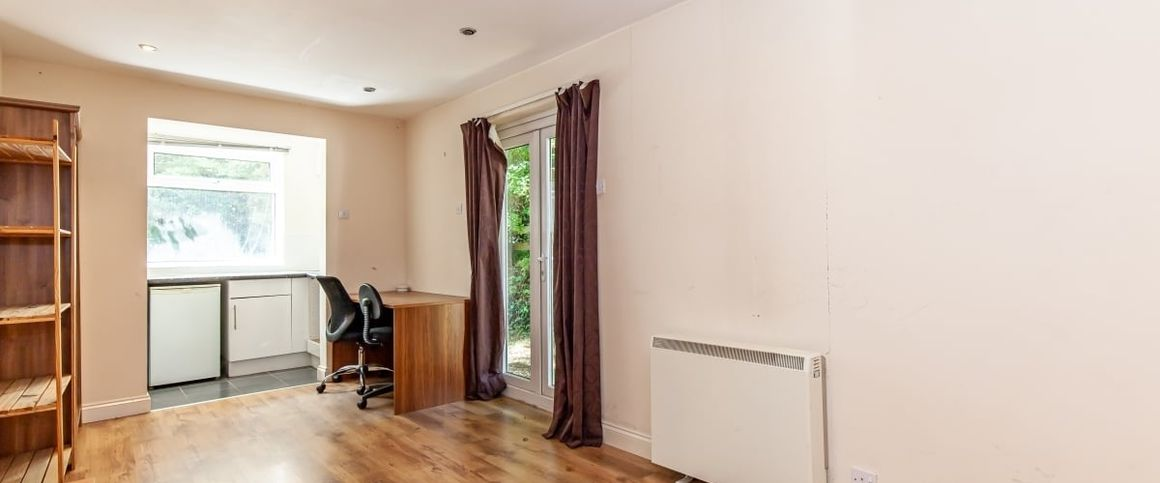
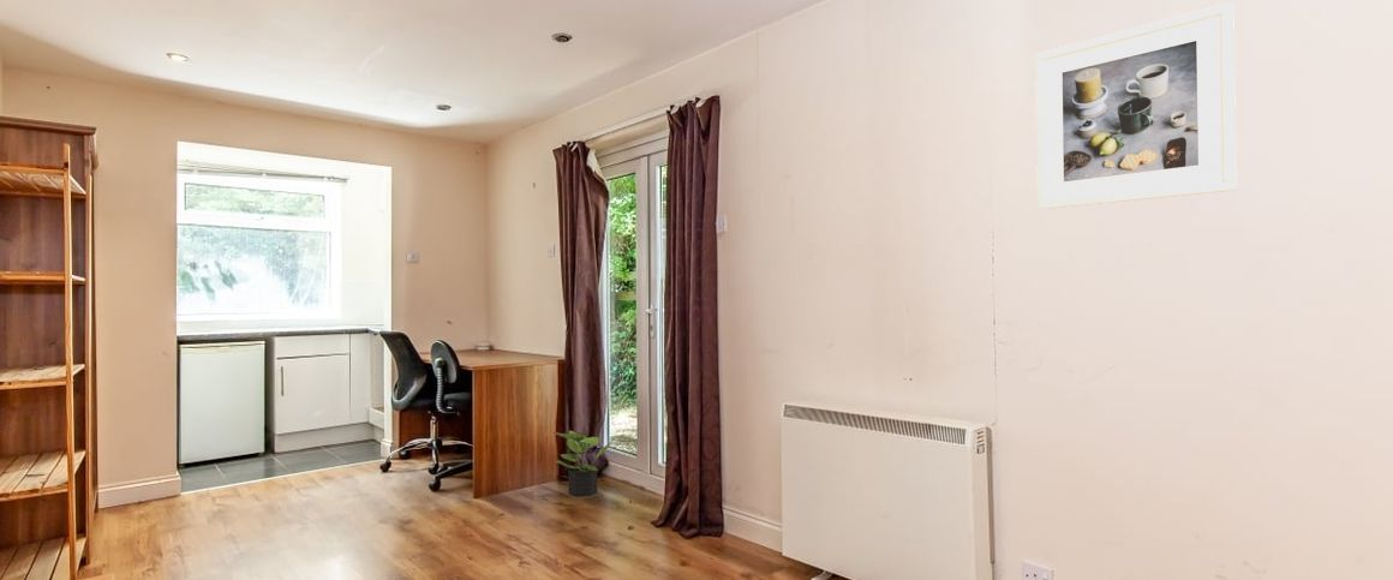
+ potted plant [552,429,612,497]
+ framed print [1034,1,1238,211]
